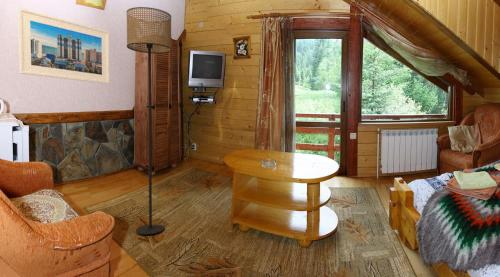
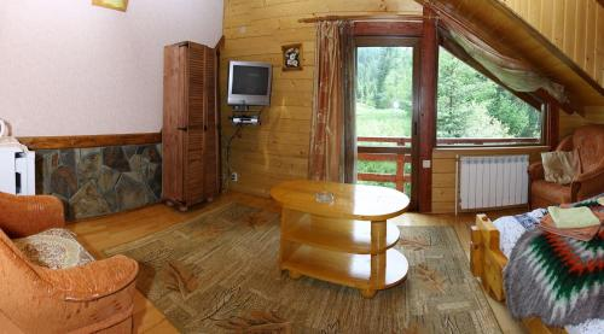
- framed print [17,7,111,85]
- floor lamp [126,6,172,236]
